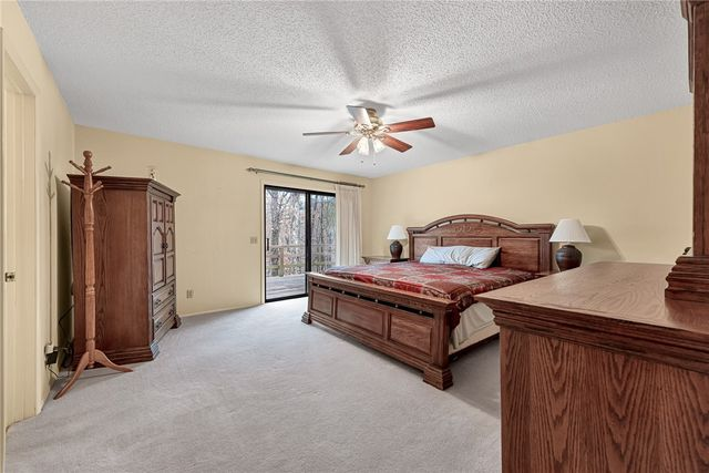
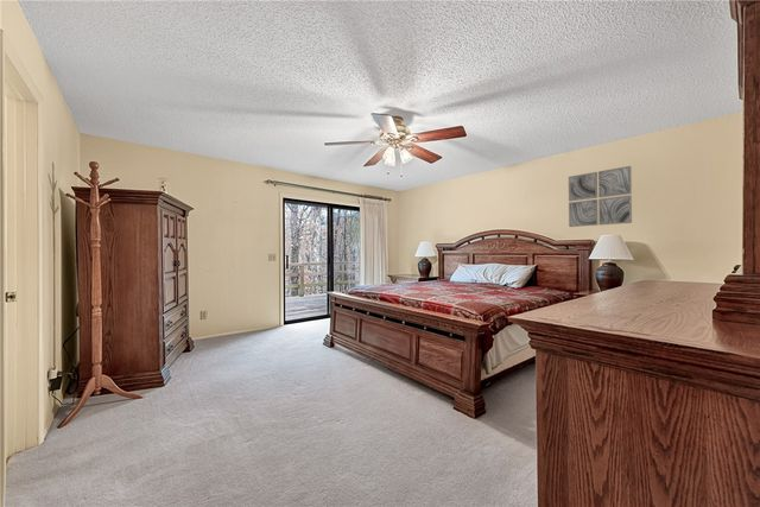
+ wall art [568,165,633,228]
